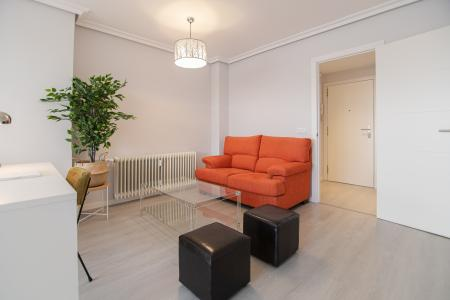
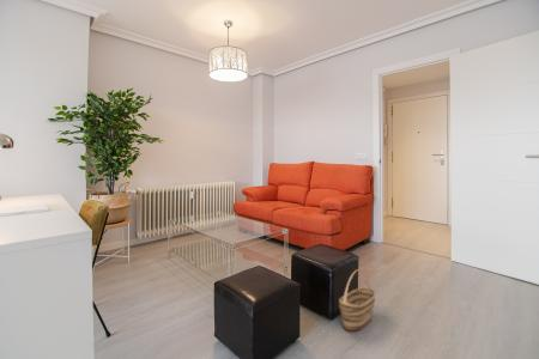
+ basket [338,268,376,331]
